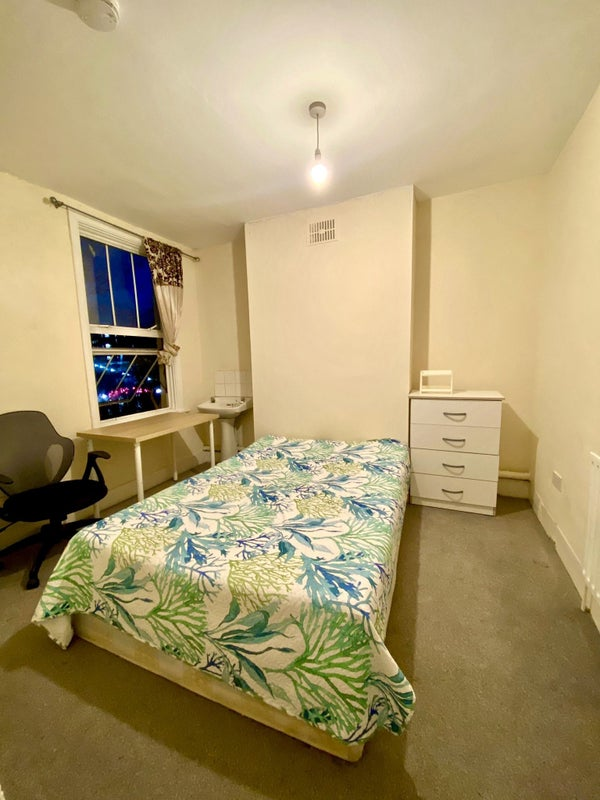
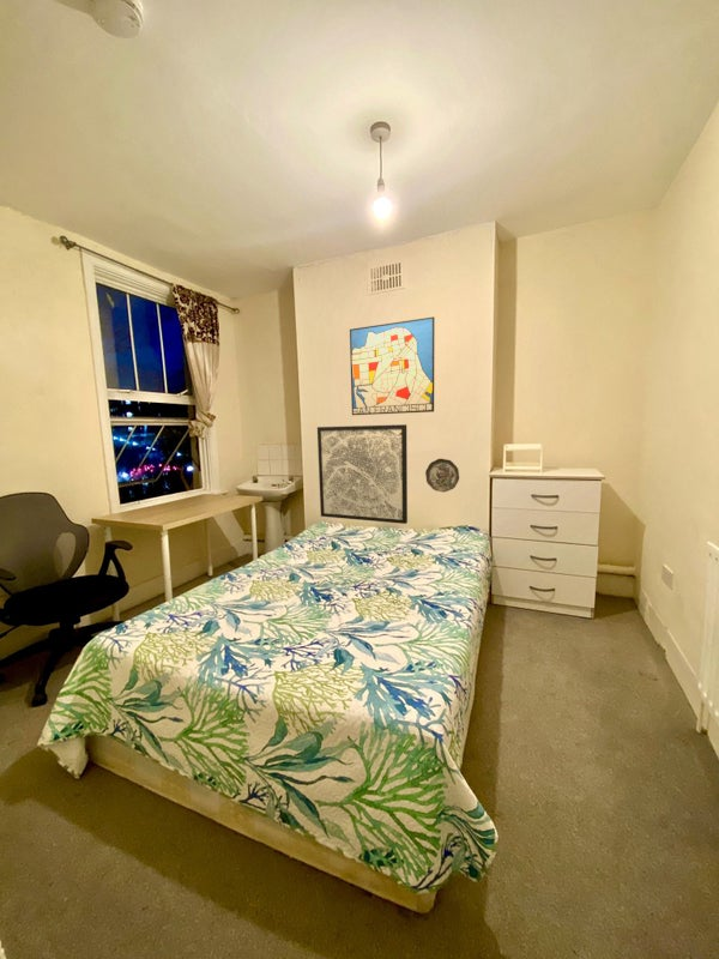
+ wall art [316,423,409,525]
+ decorative plate [424,458,460,493]
+ wall art [349,316,436,416]
